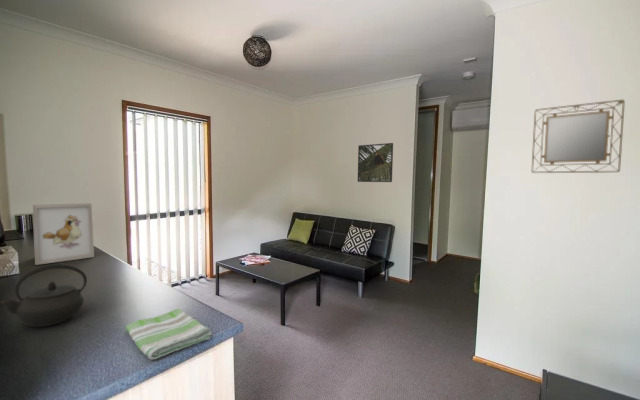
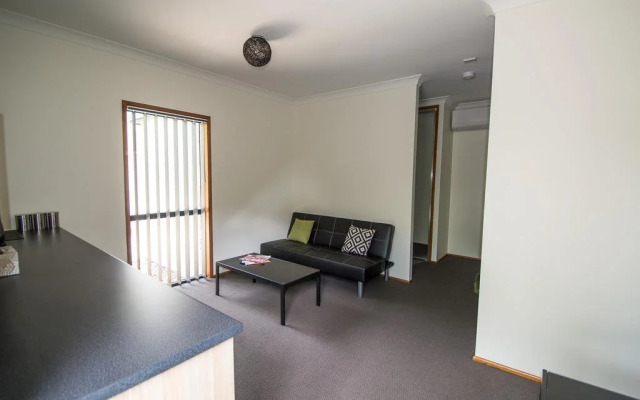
- picture frame [32,202,95,266]
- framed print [357,142,394,183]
- home mirror [531,99,626,174]
- kettle [0,263,88,328]
- dish towel [125,308,213,360]
